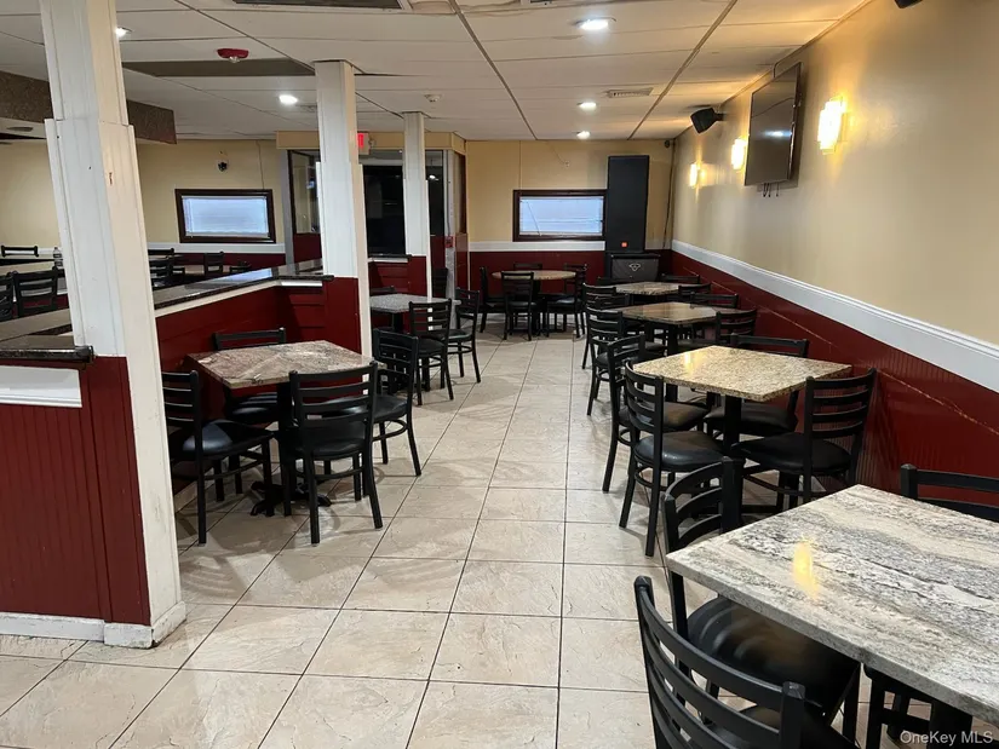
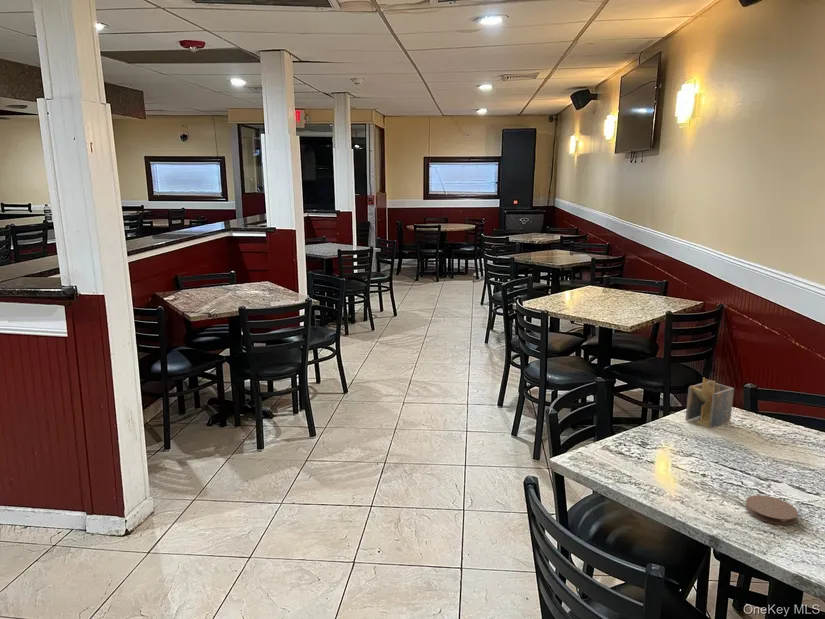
+ coaster [744,494,799,526]
+ napkin holder [684,377,735,430]
